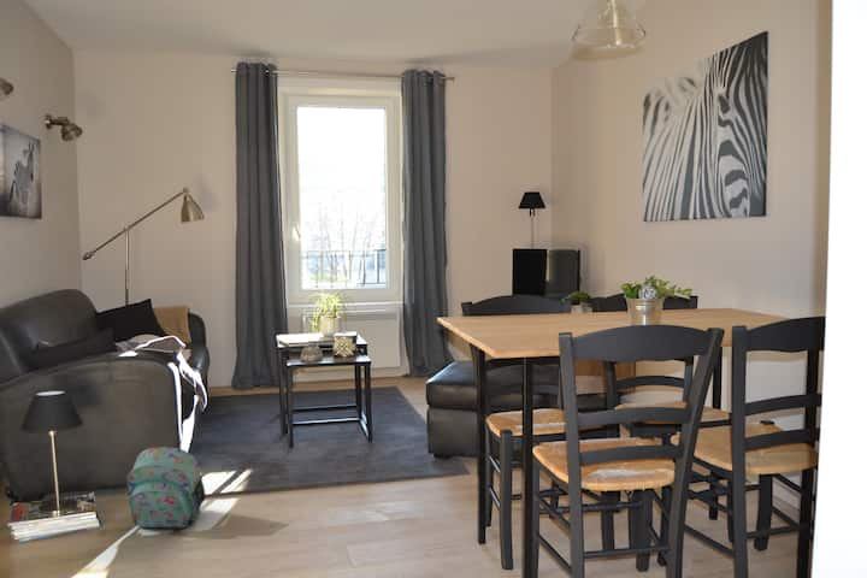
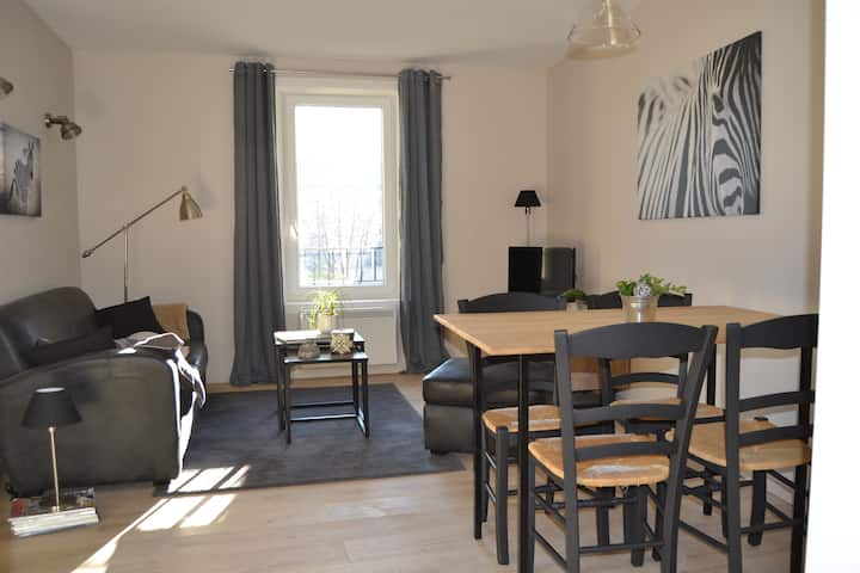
- backpack [125,446,207,529]
